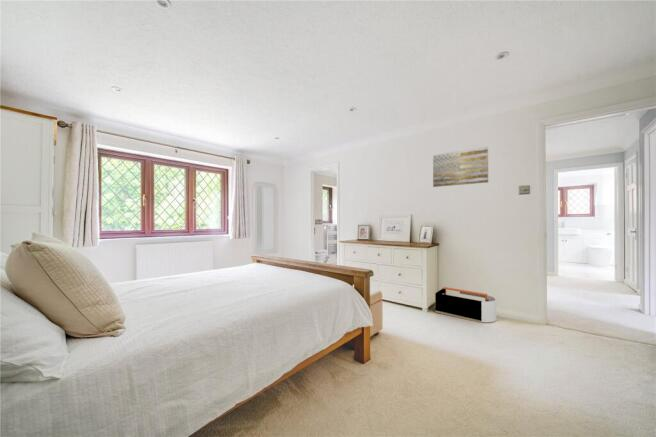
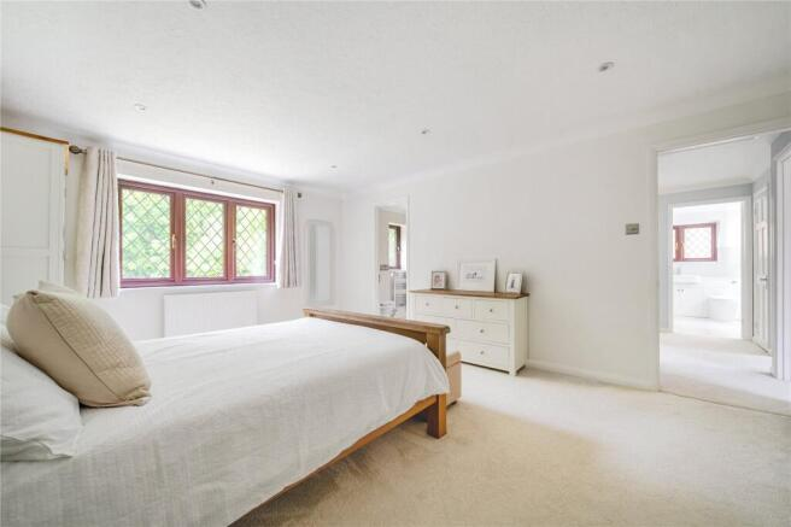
- wall art [432,145,489,188]
- storage bin [434,286,497,324]
